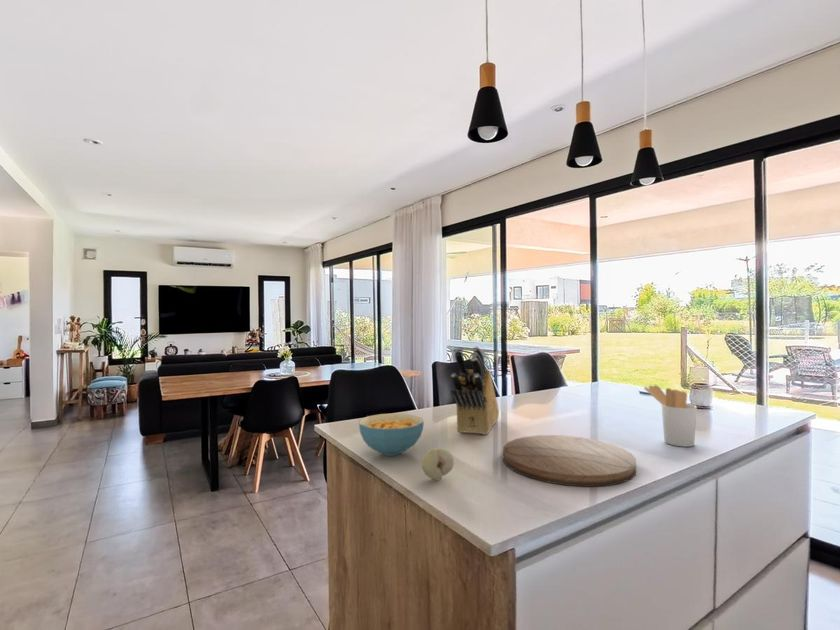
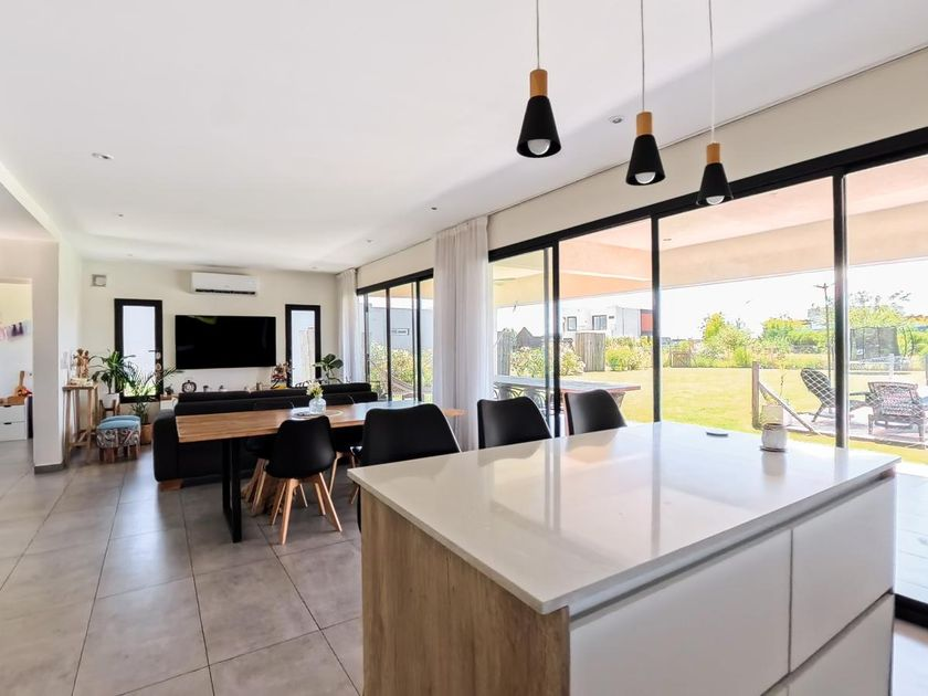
- utensil holder [643,384,698,448]
- fruit [421,447,455,481]
- knife block [450,346,500,436]
- cutting board [502,434,637,488]
- cereal bowl [358,412,425,457]
